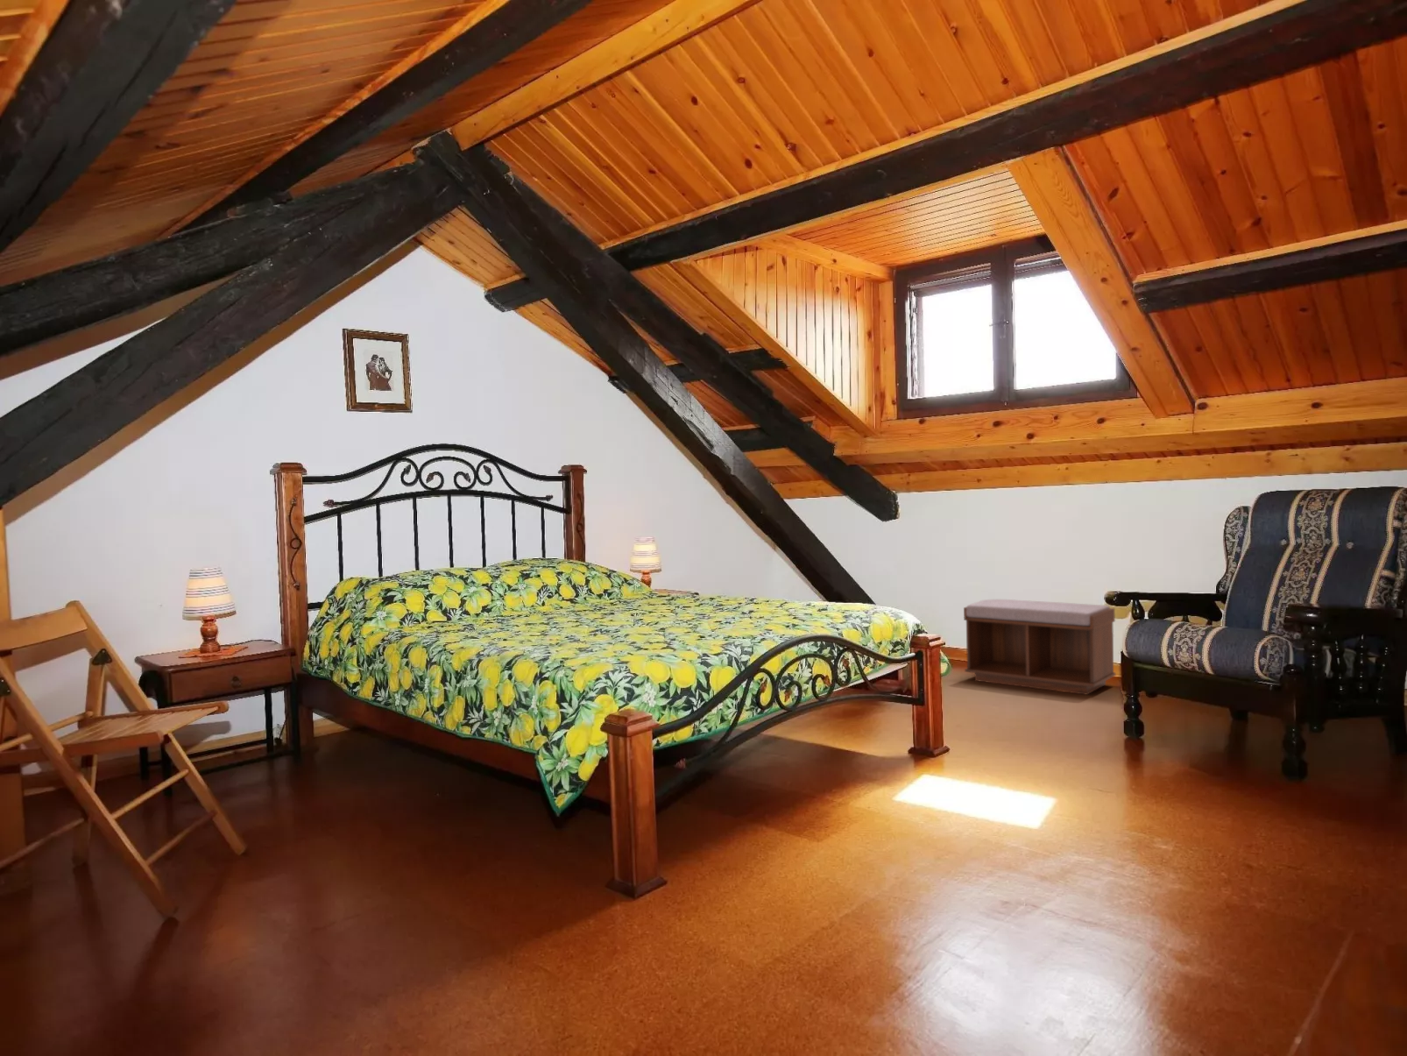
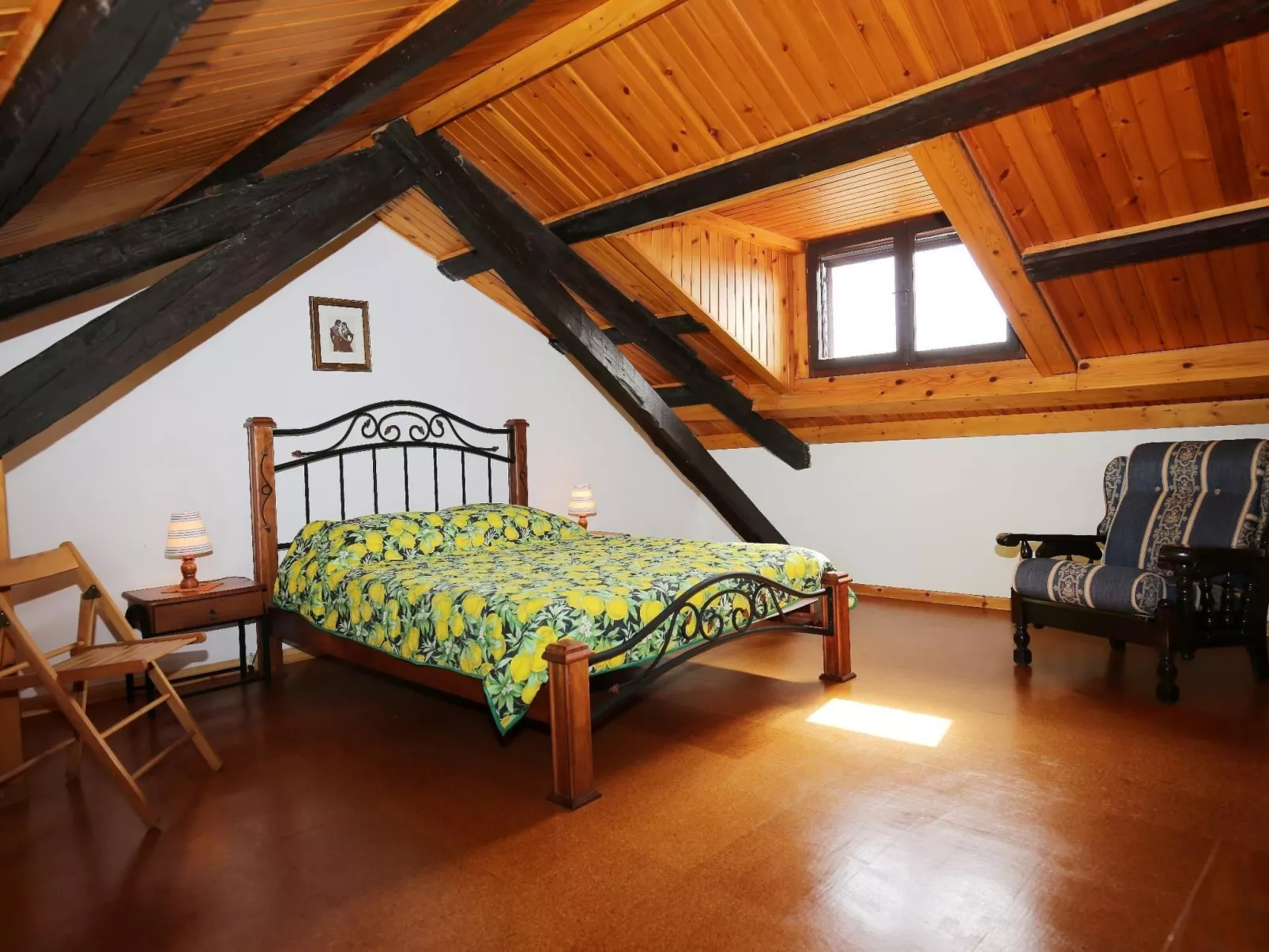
- bench [962,599,1117,695]
